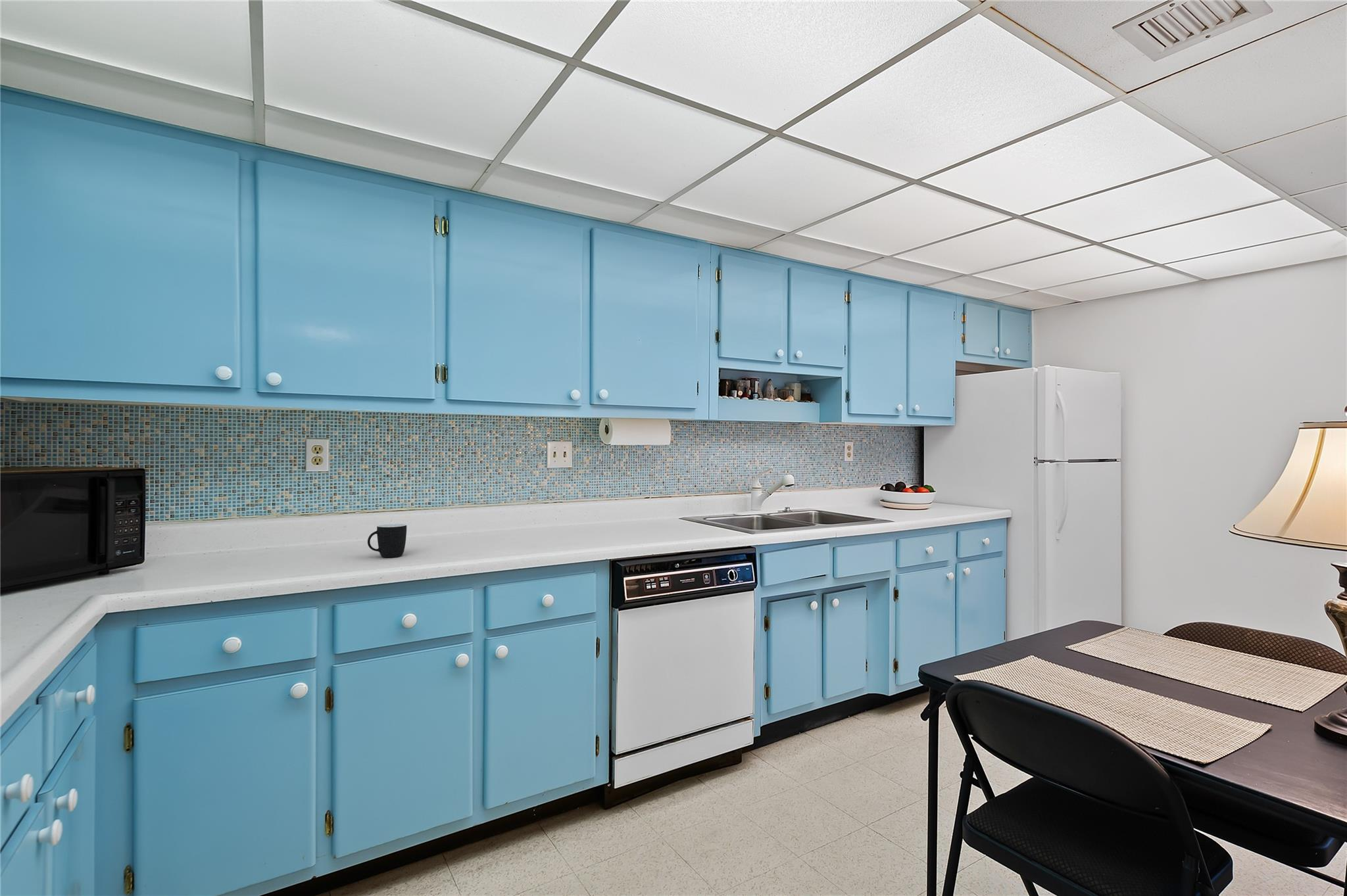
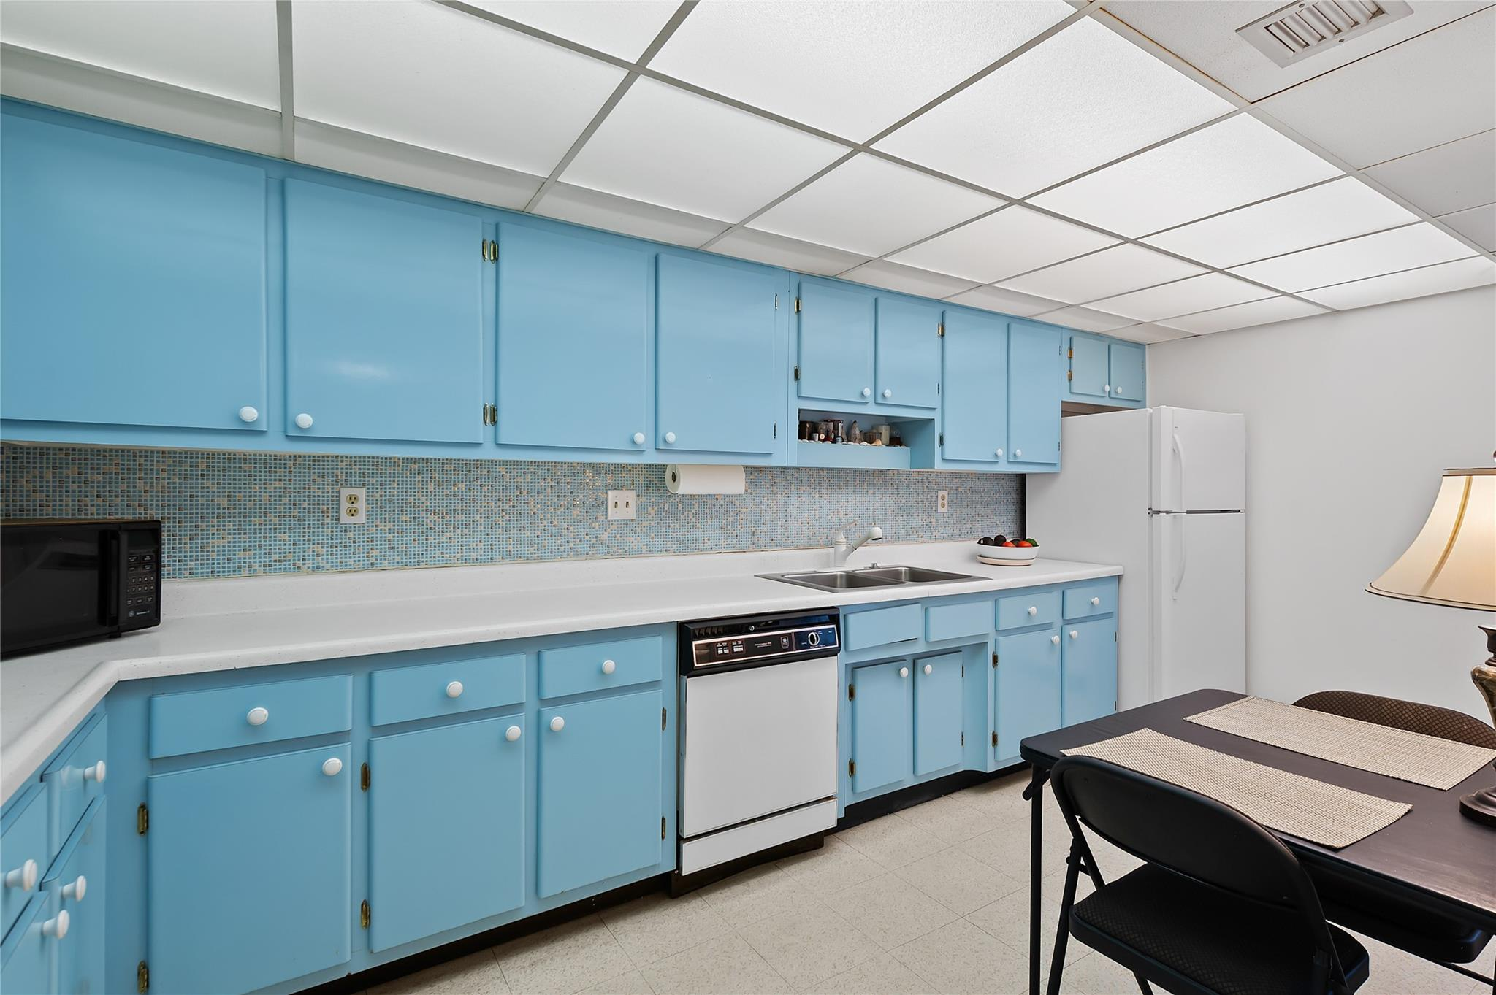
- mug [367,523,407,558]
